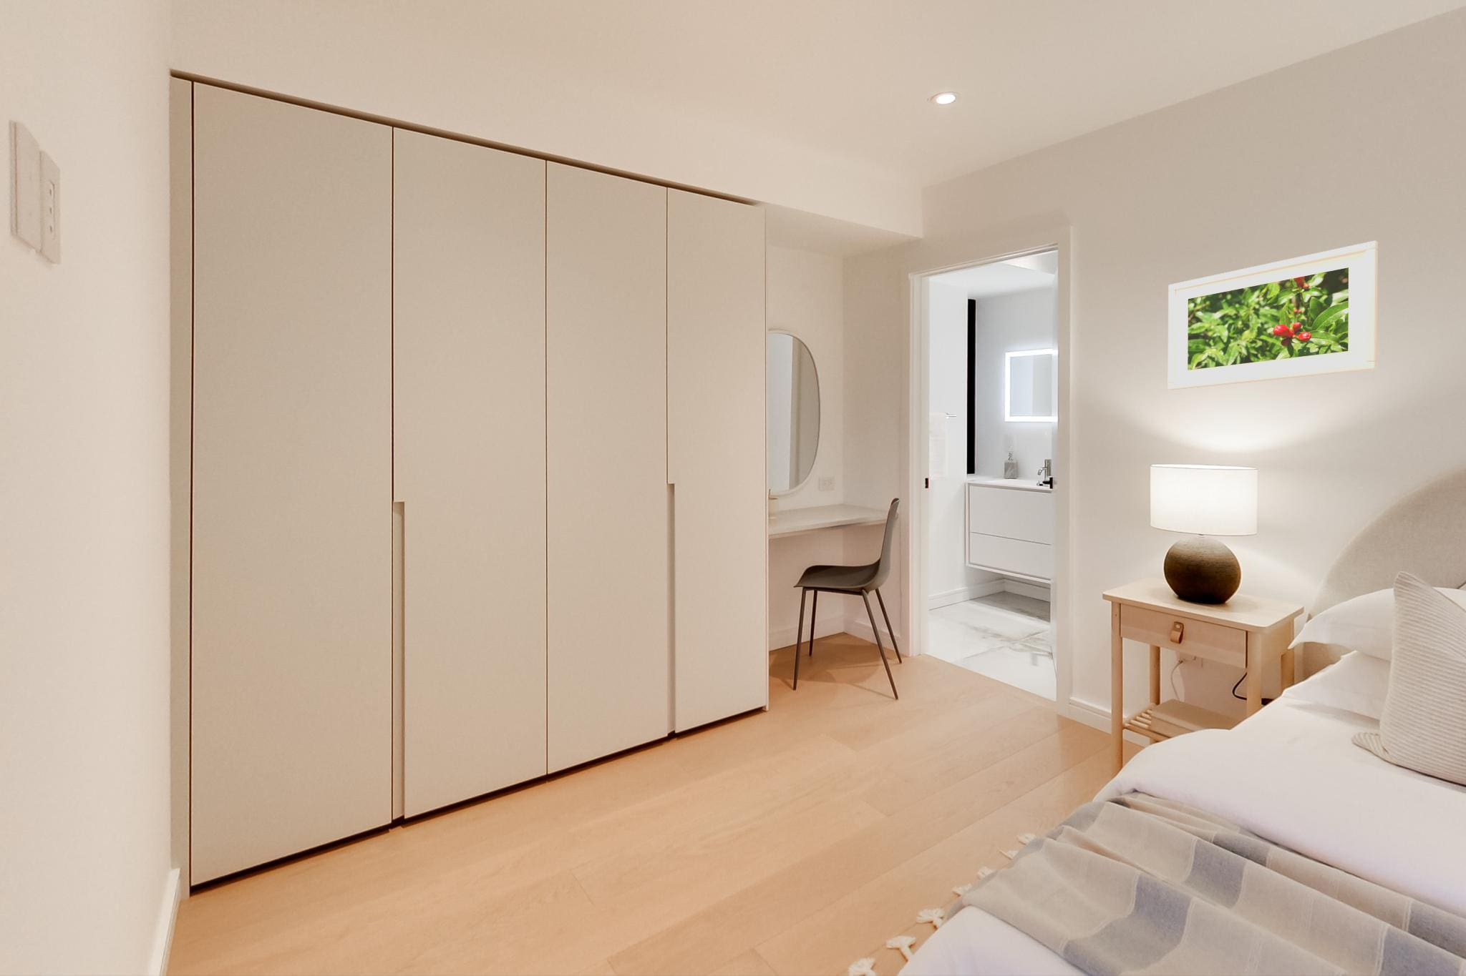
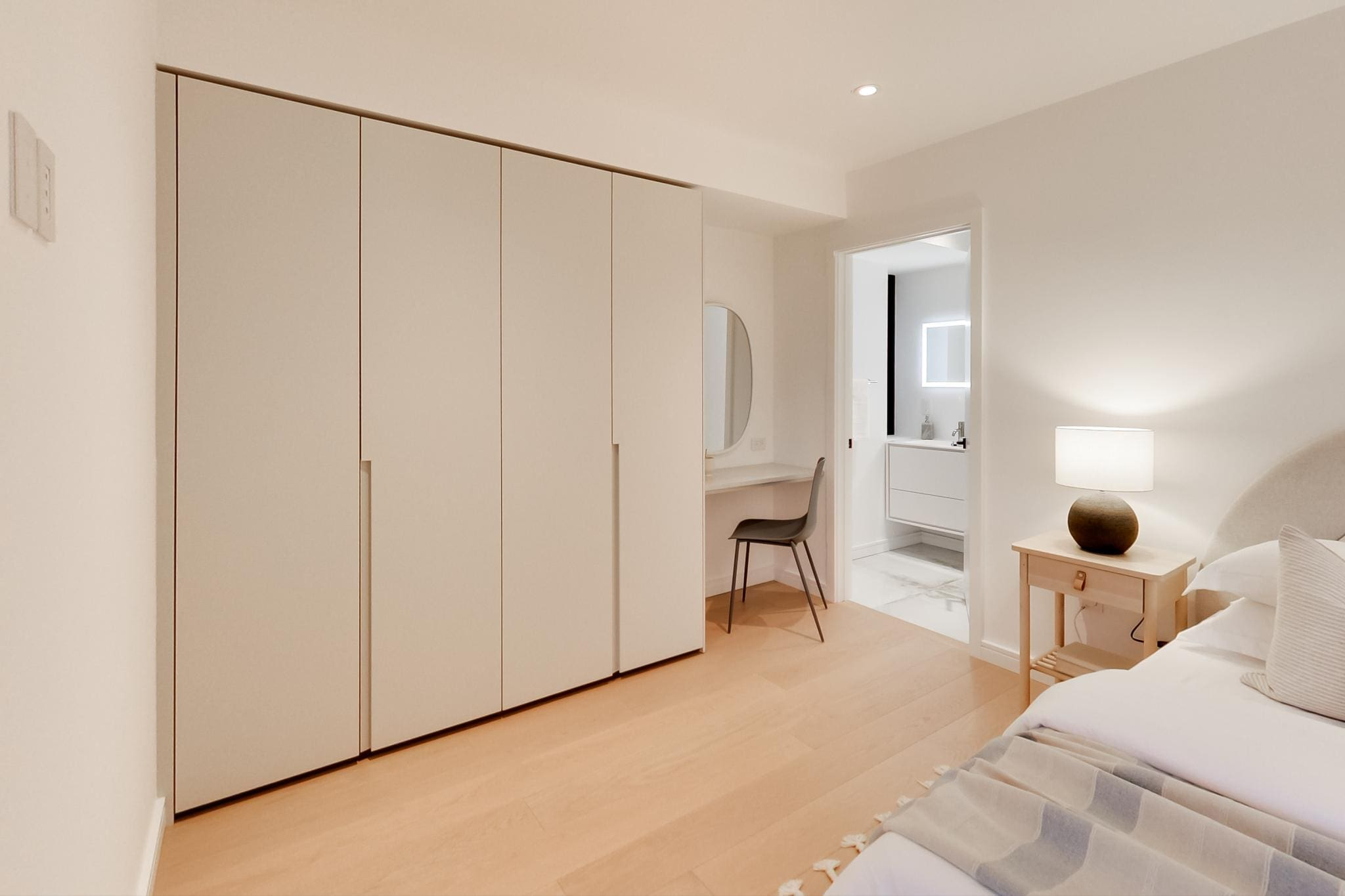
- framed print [1167,241,1378,391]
